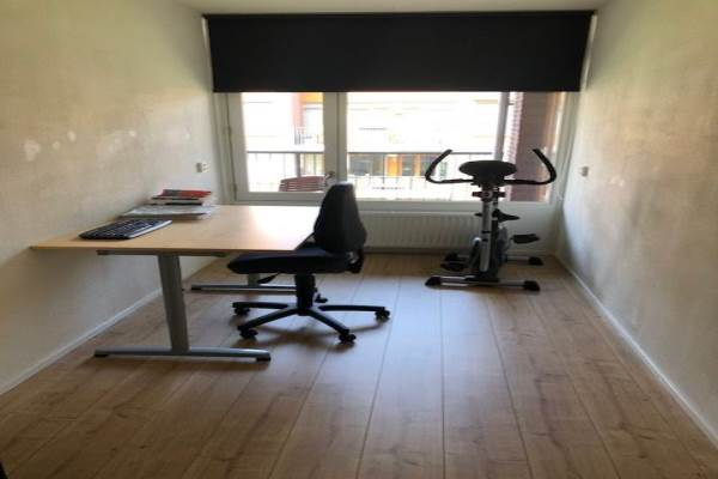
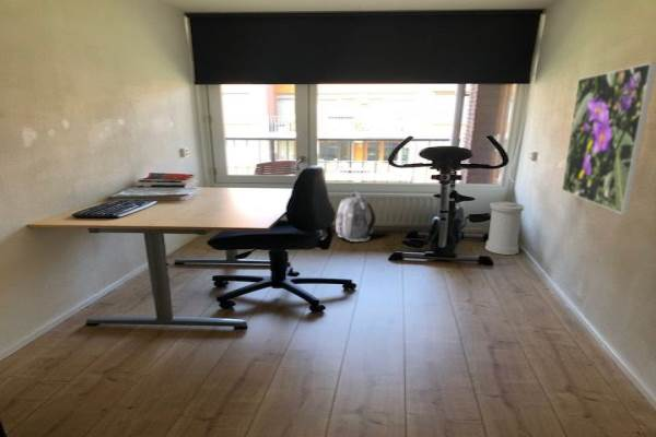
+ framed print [561,62,656,215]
+ trash can [484,201,526,256]
+ backpack [335,191,376,243]
